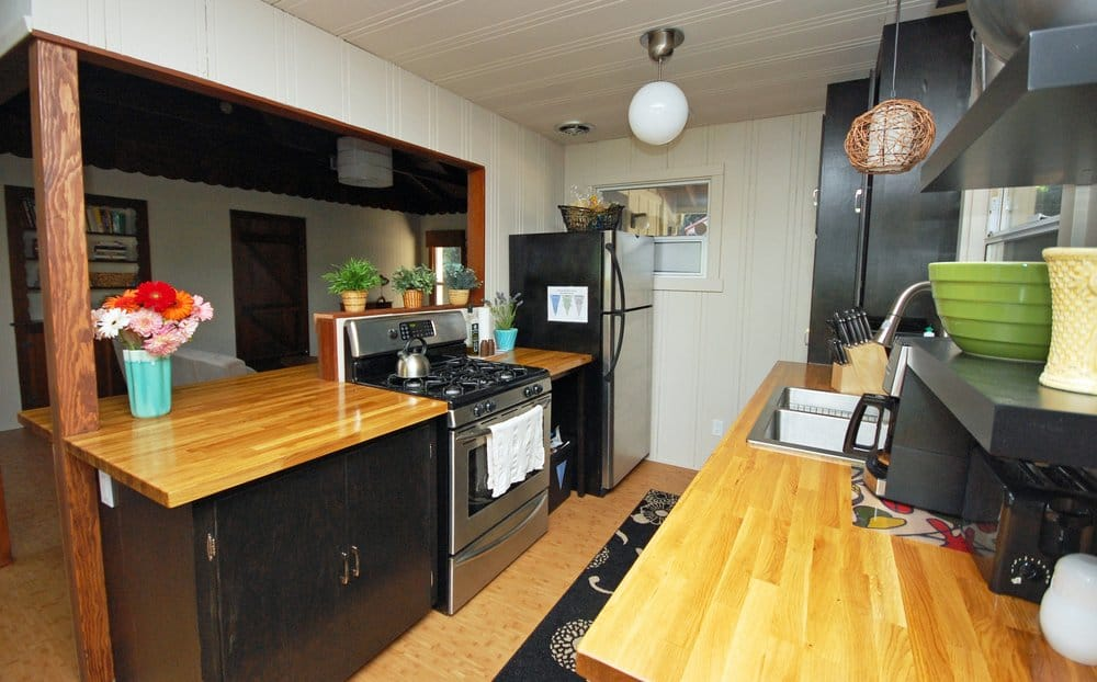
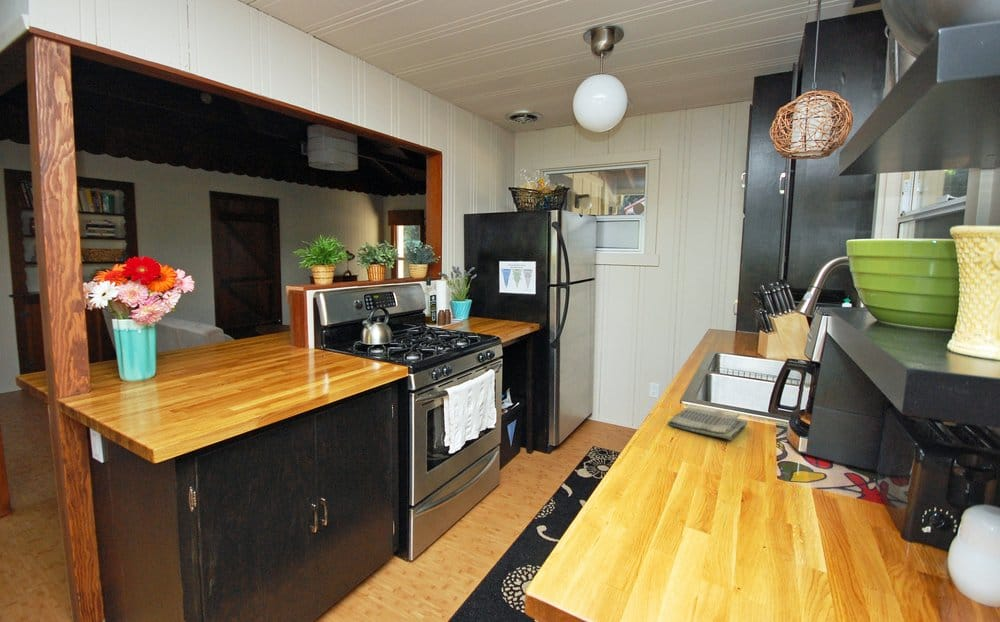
+ dish towel [667,406,749,441]
